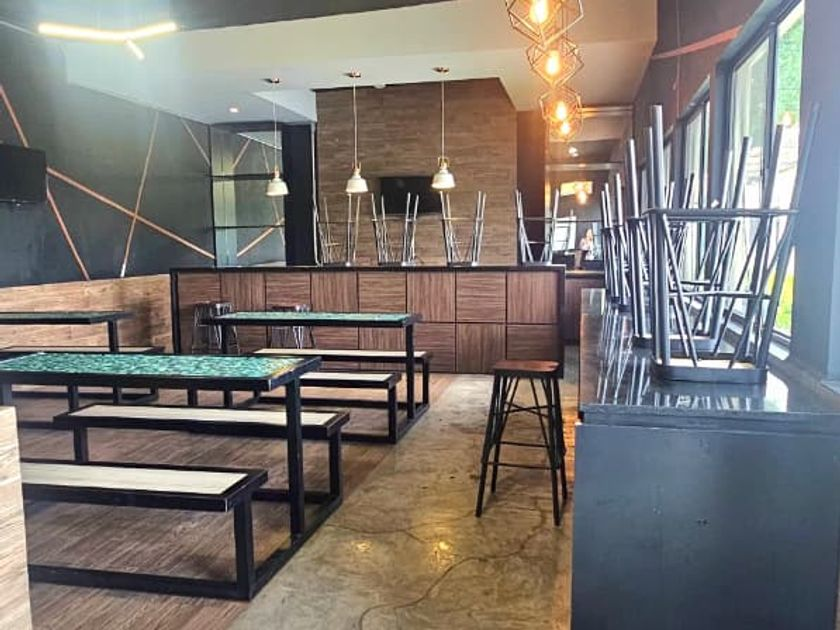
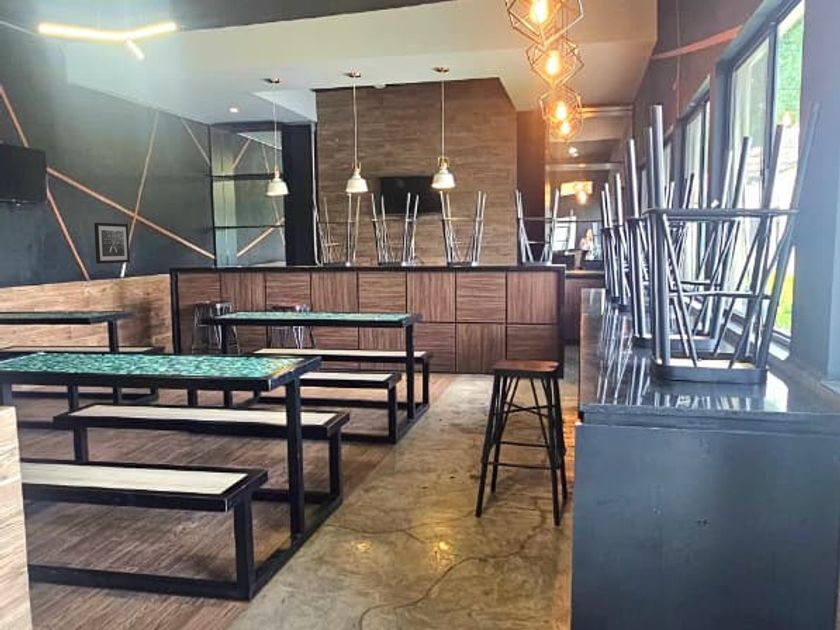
+ wall art [93,222,131,265]
